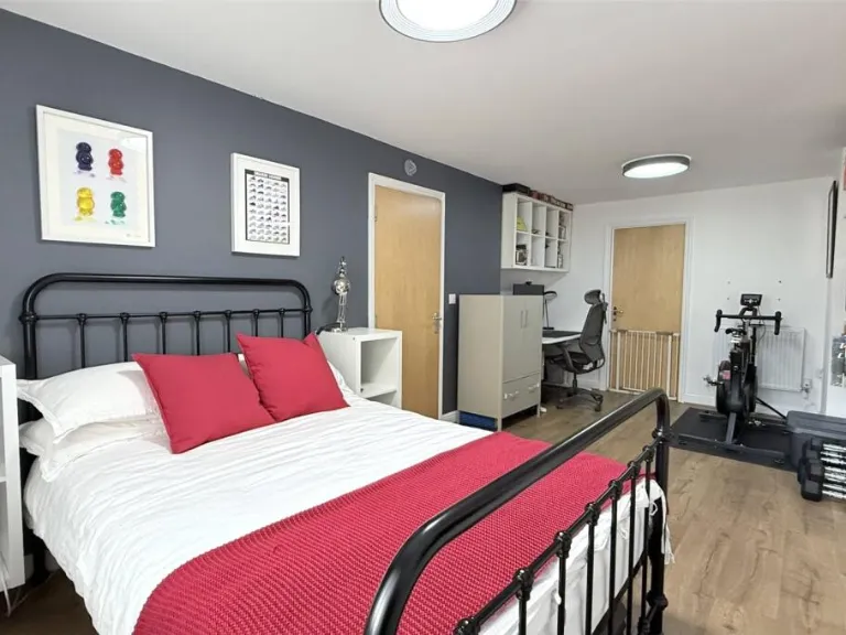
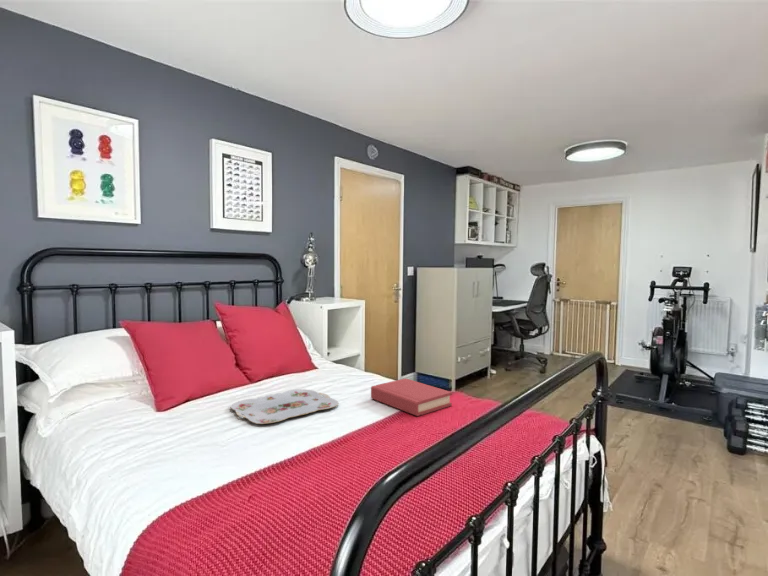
+ hardback book [370,377,453,417]
+ serving tray [230,388,340,425]
